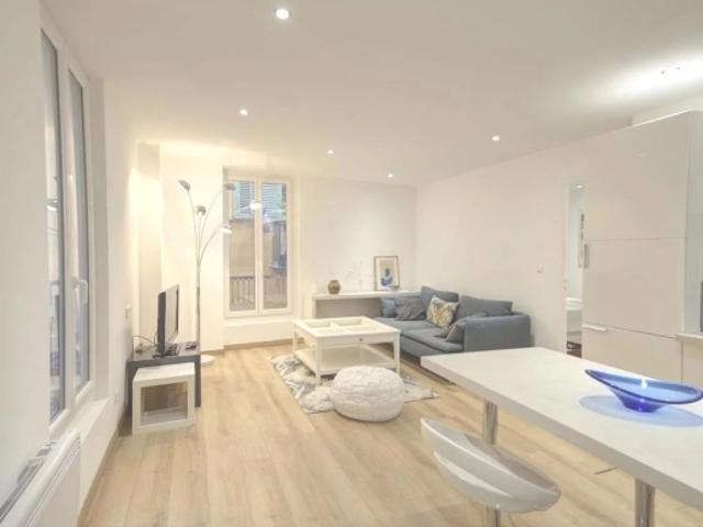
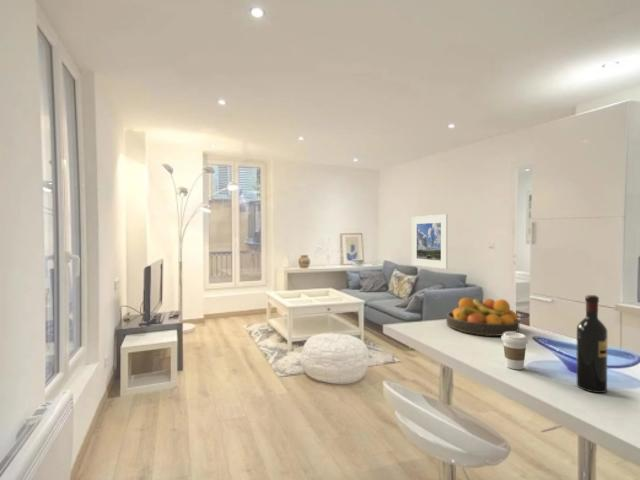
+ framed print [411,213,448,270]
+ fruit bowl [445,297,520,337]
+ wine bottle [576,294,609,394]
+ coffee cup [500,332,529,370]
